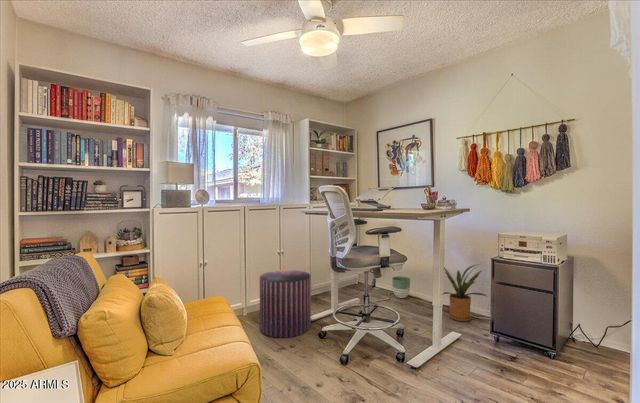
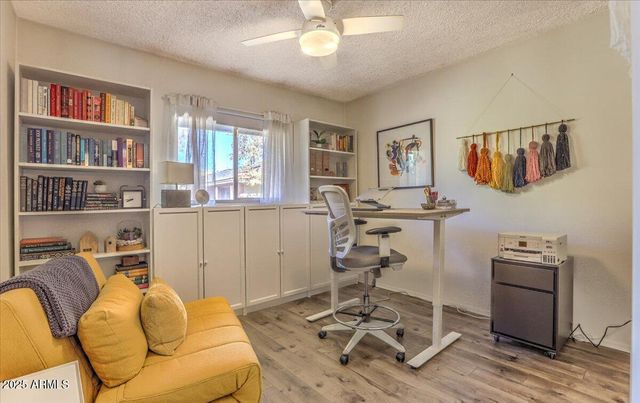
- planter [391,275,411,299]
- stool [259,269,312,339]
- house plant [442,263,489,323]
